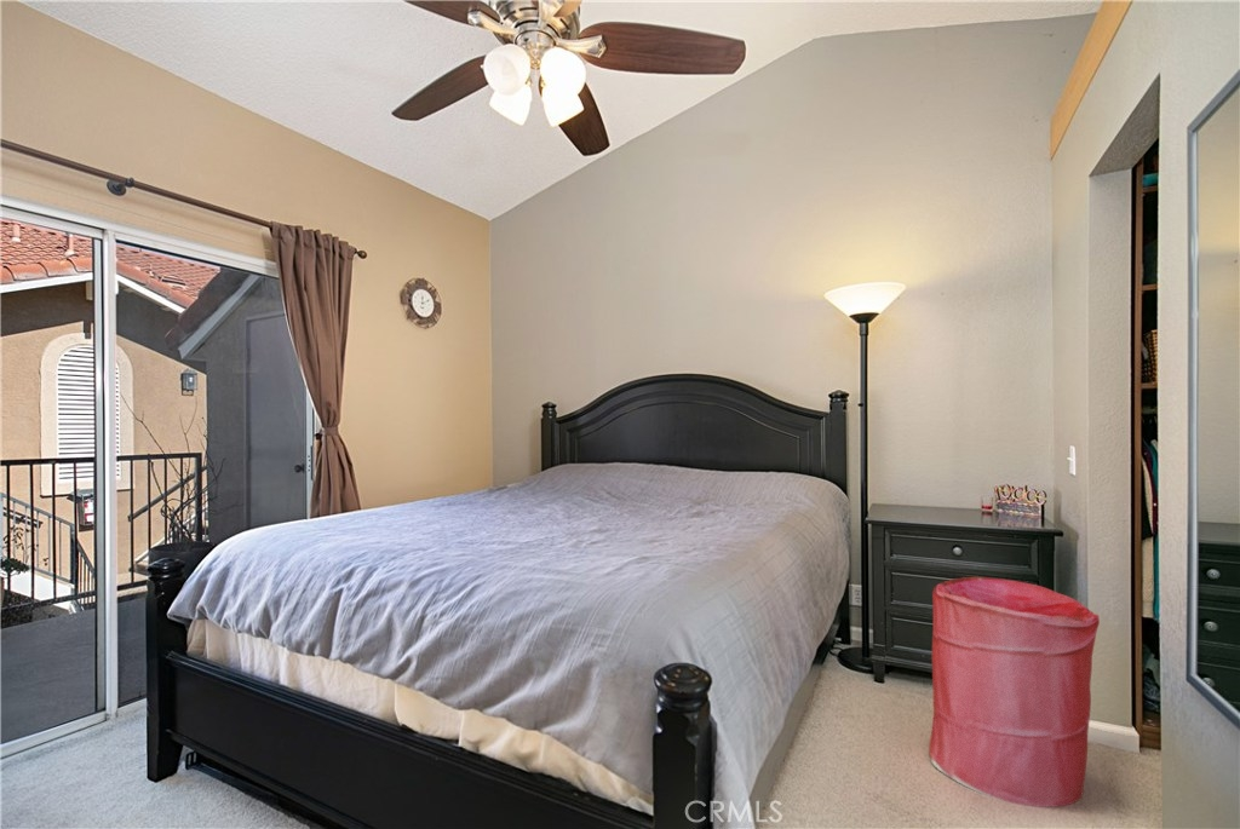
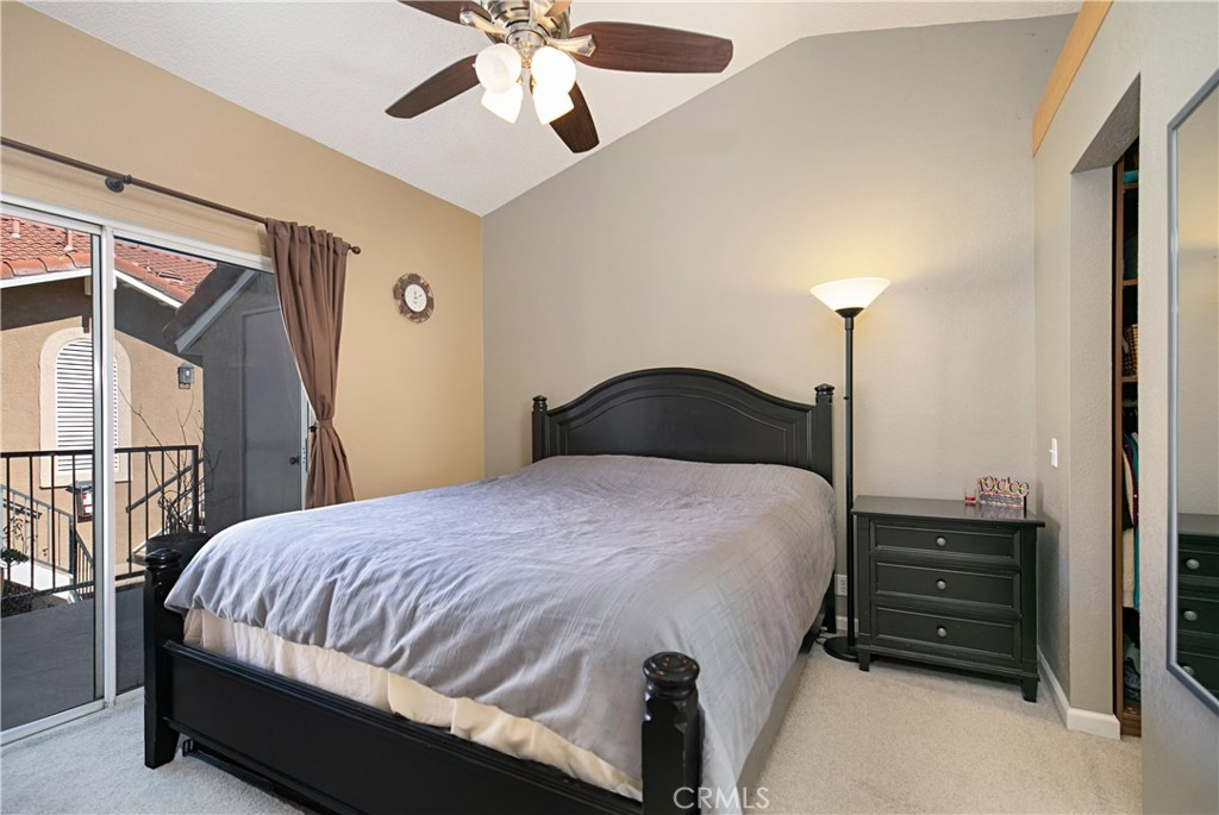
- laundry hamper [928,576,1101,808]
